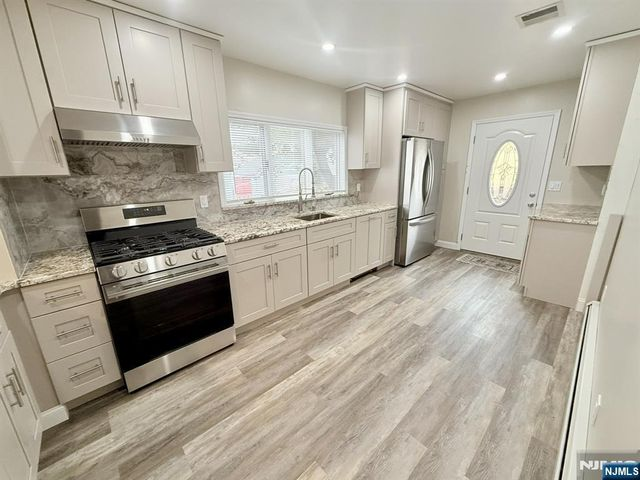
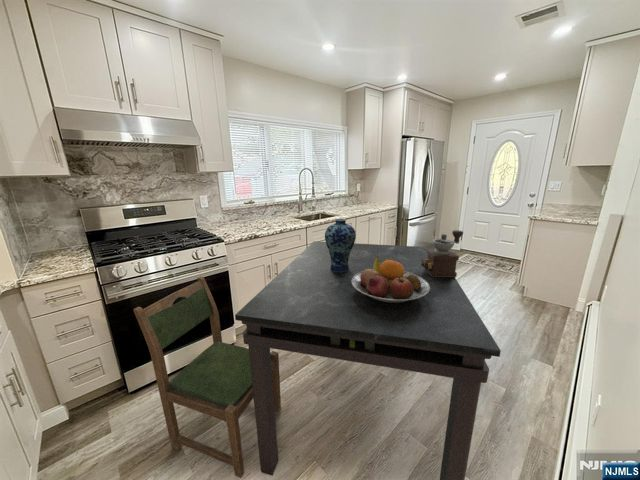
+ vase [324,218,357,273]
+ fruit bowl [352,257,430,303]
+ dining table [234,240,502,480]
+ coffee grinder [421,229,464,278]
+ dining chair [132,276,282,479]
